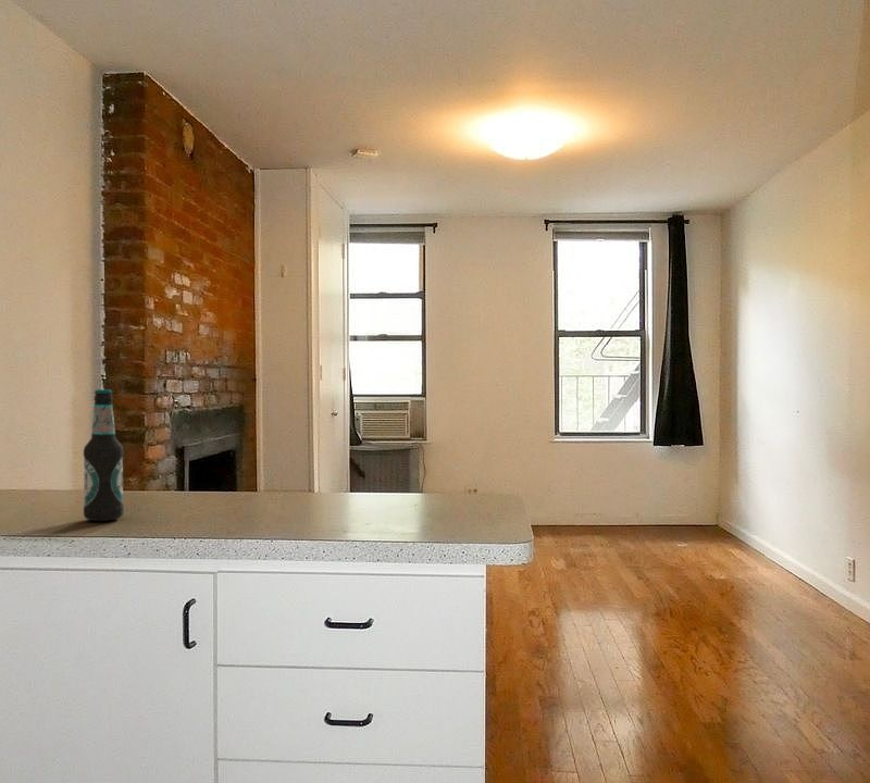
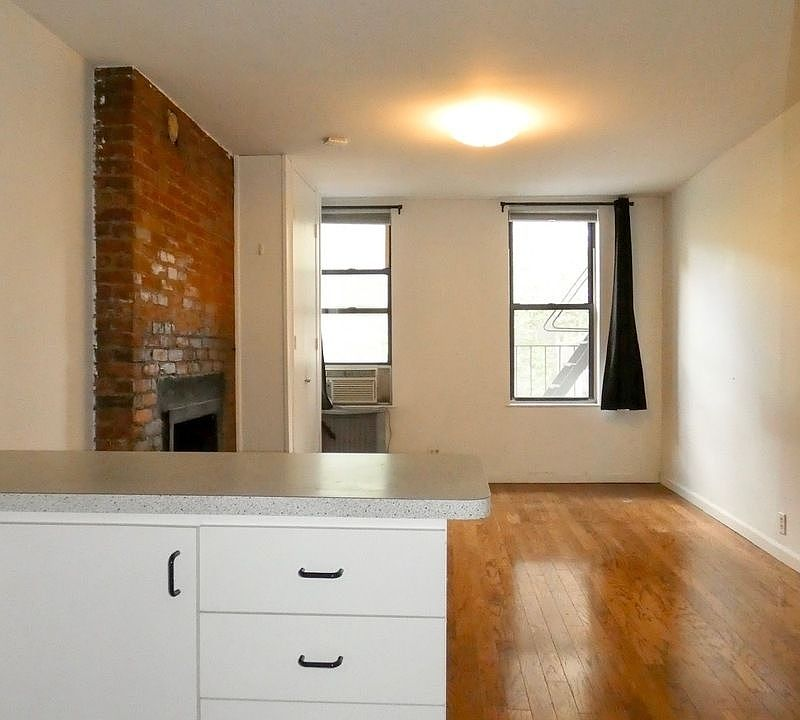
- bottle [83,388,125,522]
